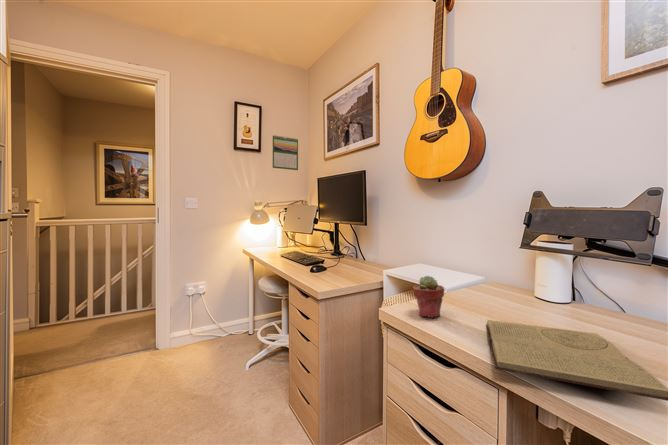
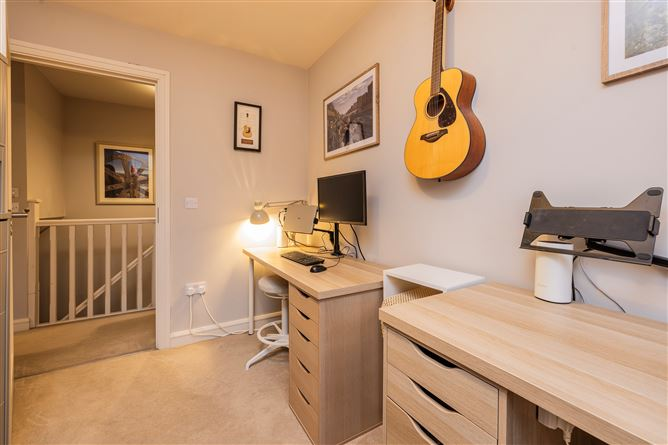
- potted succulent [412,274,446,318]
- book [485,319,668,402]
- calendar [272,134,299,171]
